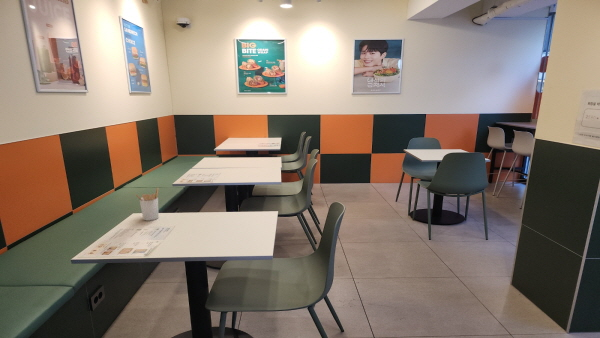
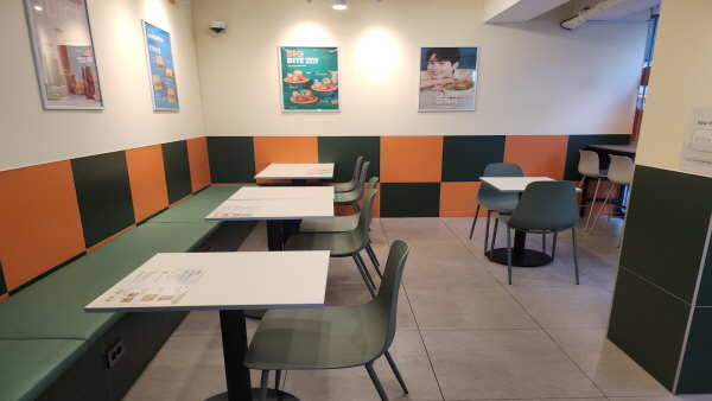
- utensil holder [135,187,160,222]
